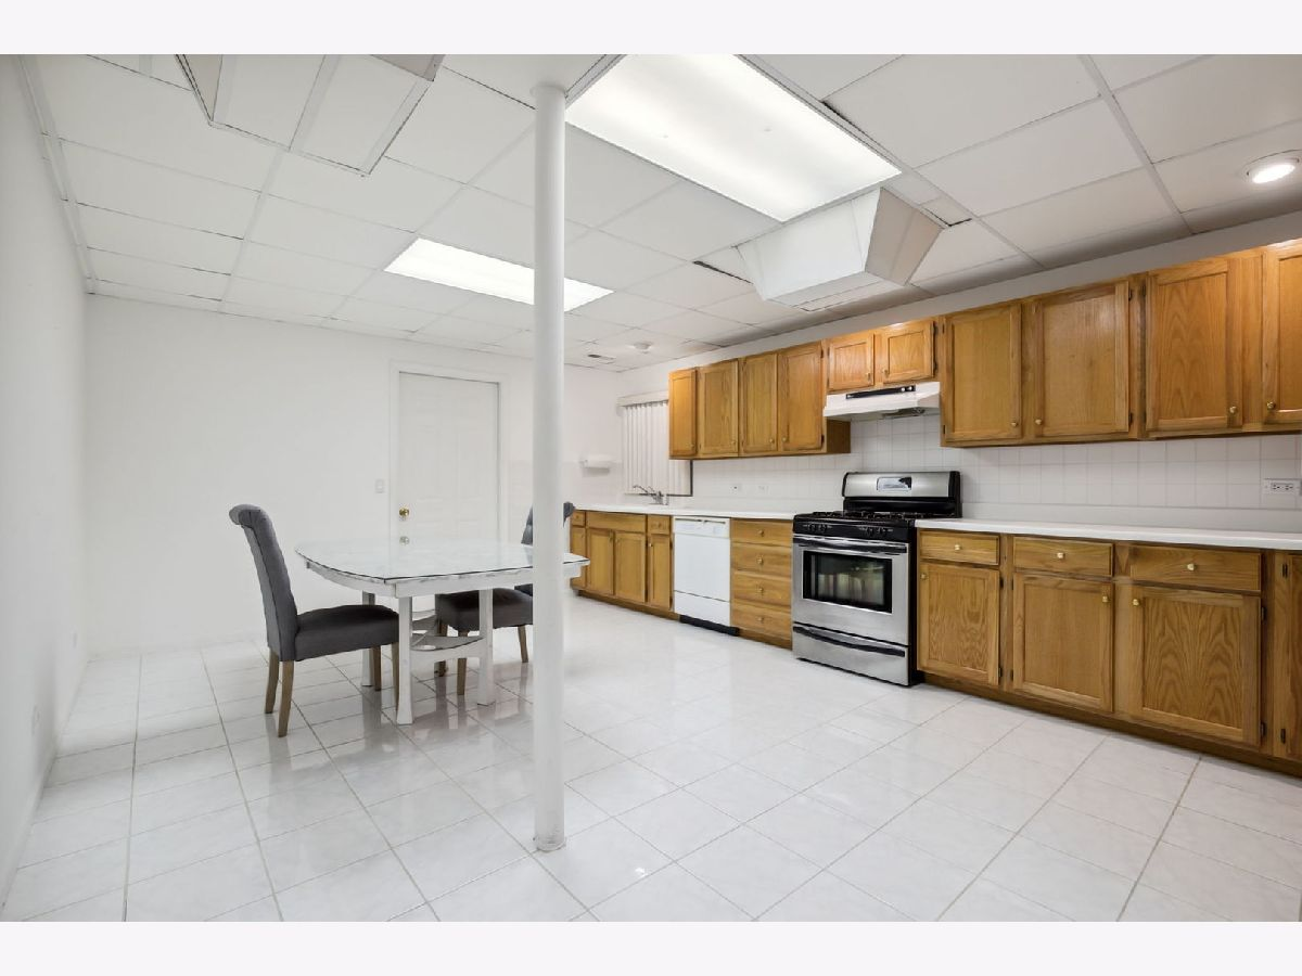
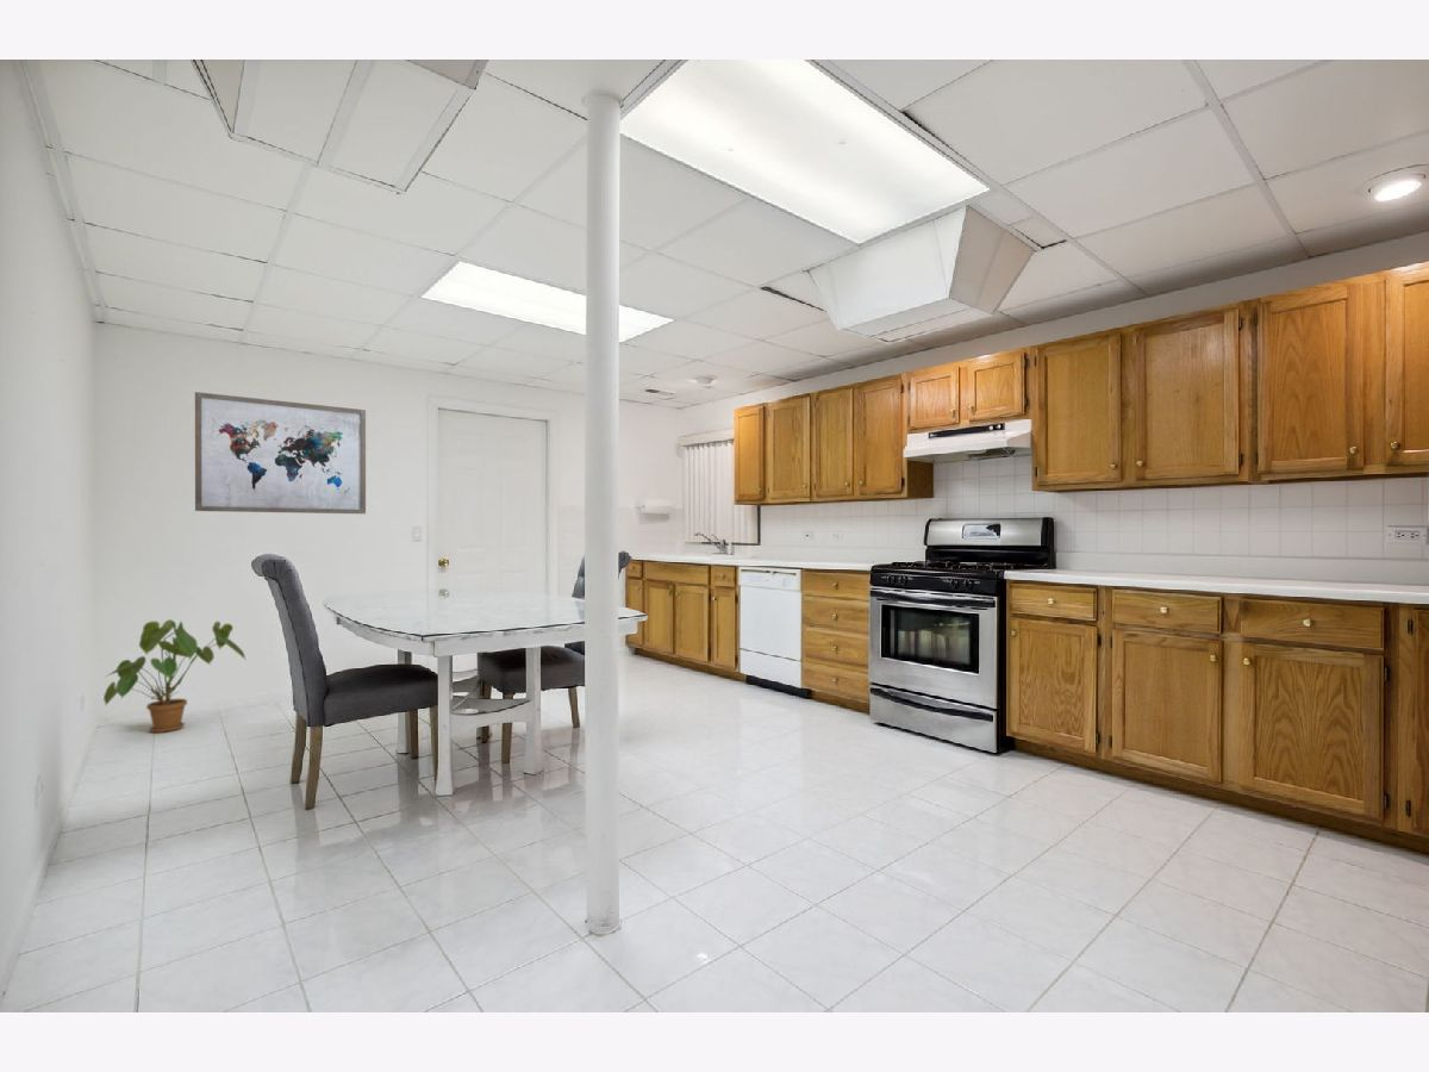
+ wall art [194,391,367,515]
+ house plant [102,618,247,734]
